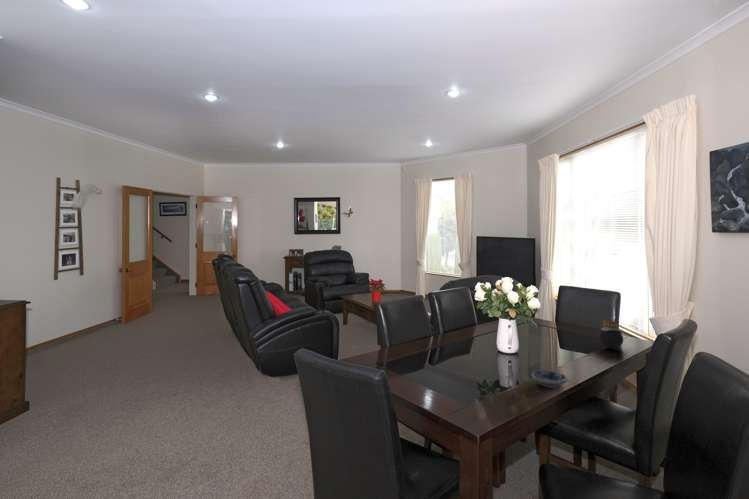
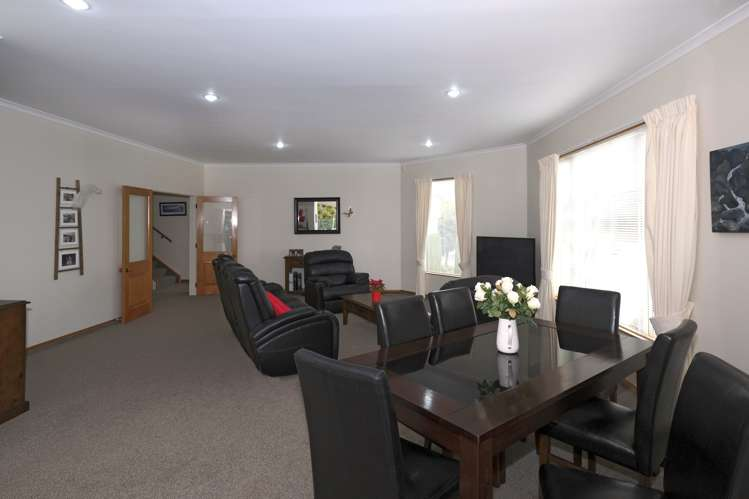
- bowl [531,370,569,389]
- jar [597,319,624,350]
